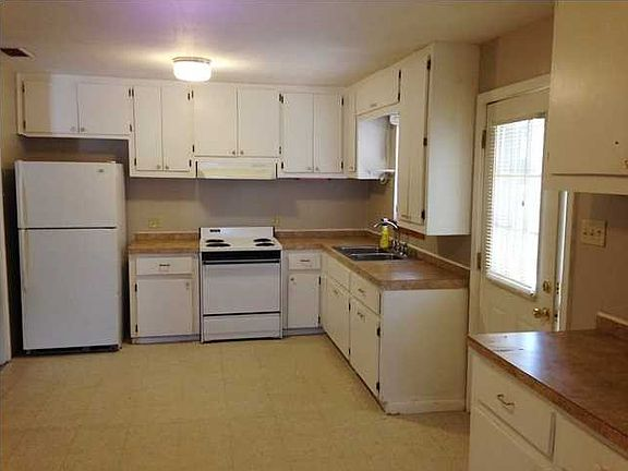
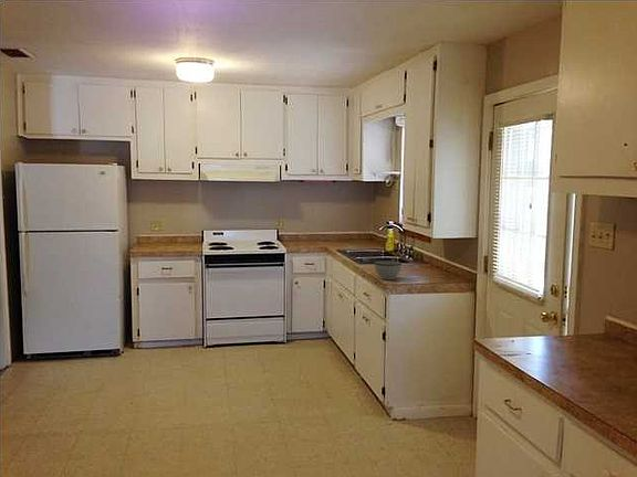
+ bowl [373,259,403,280]
